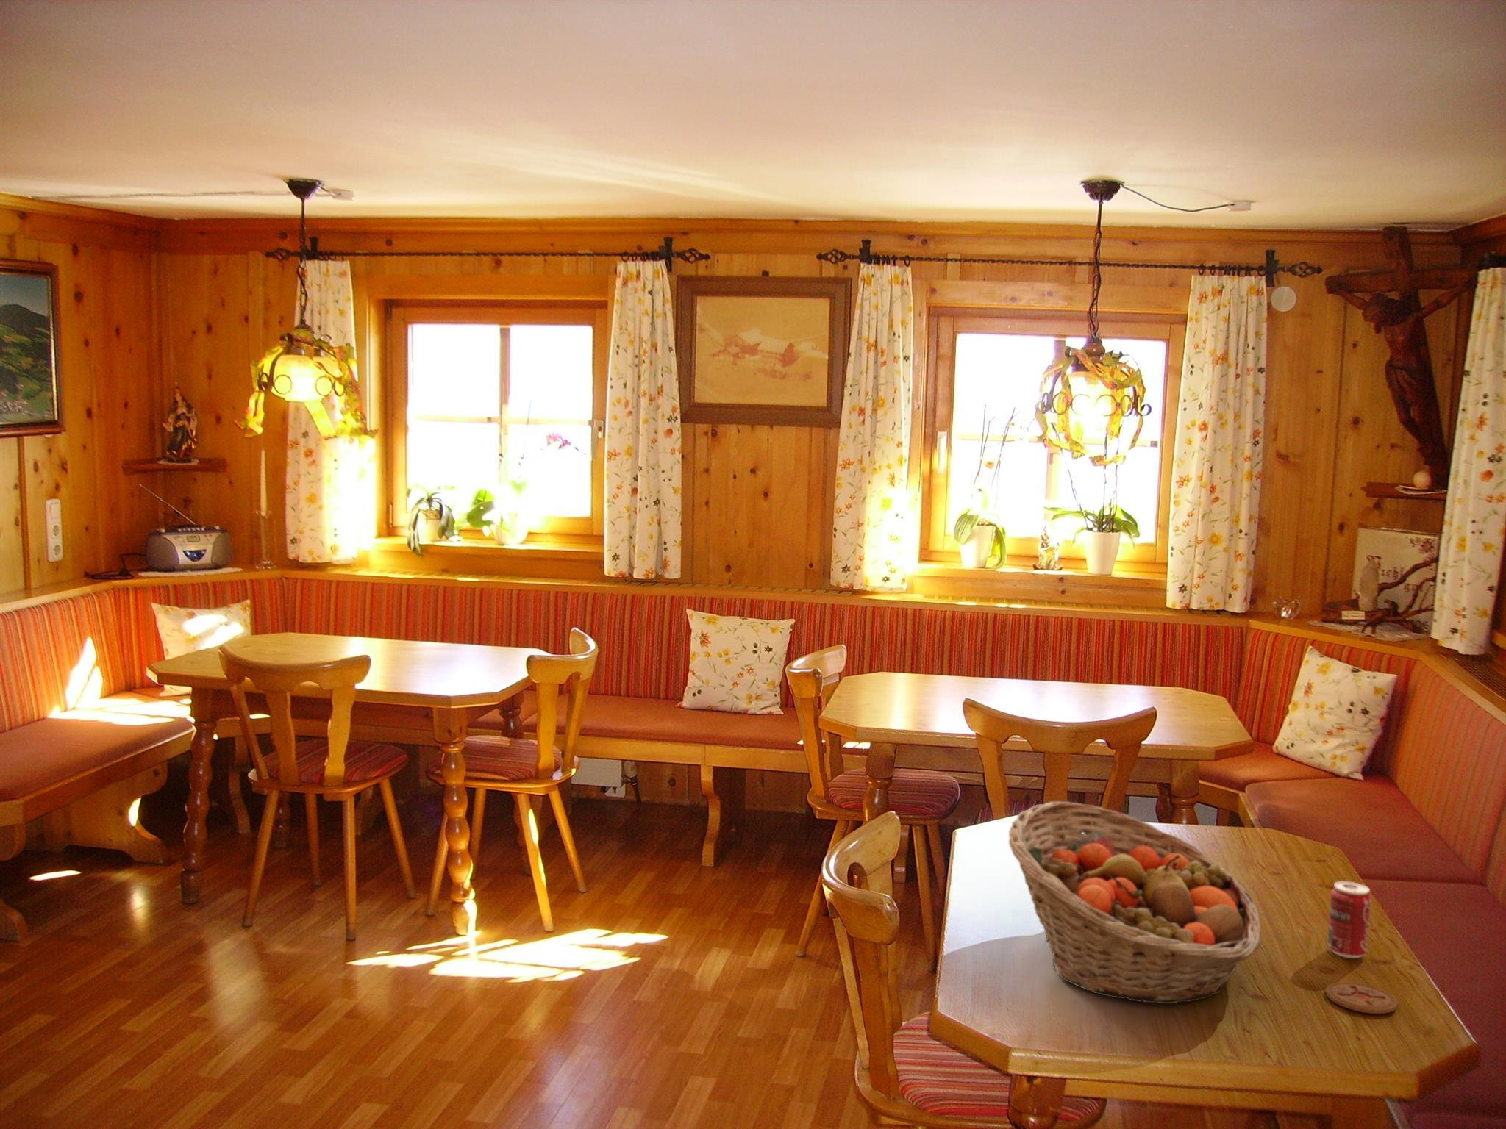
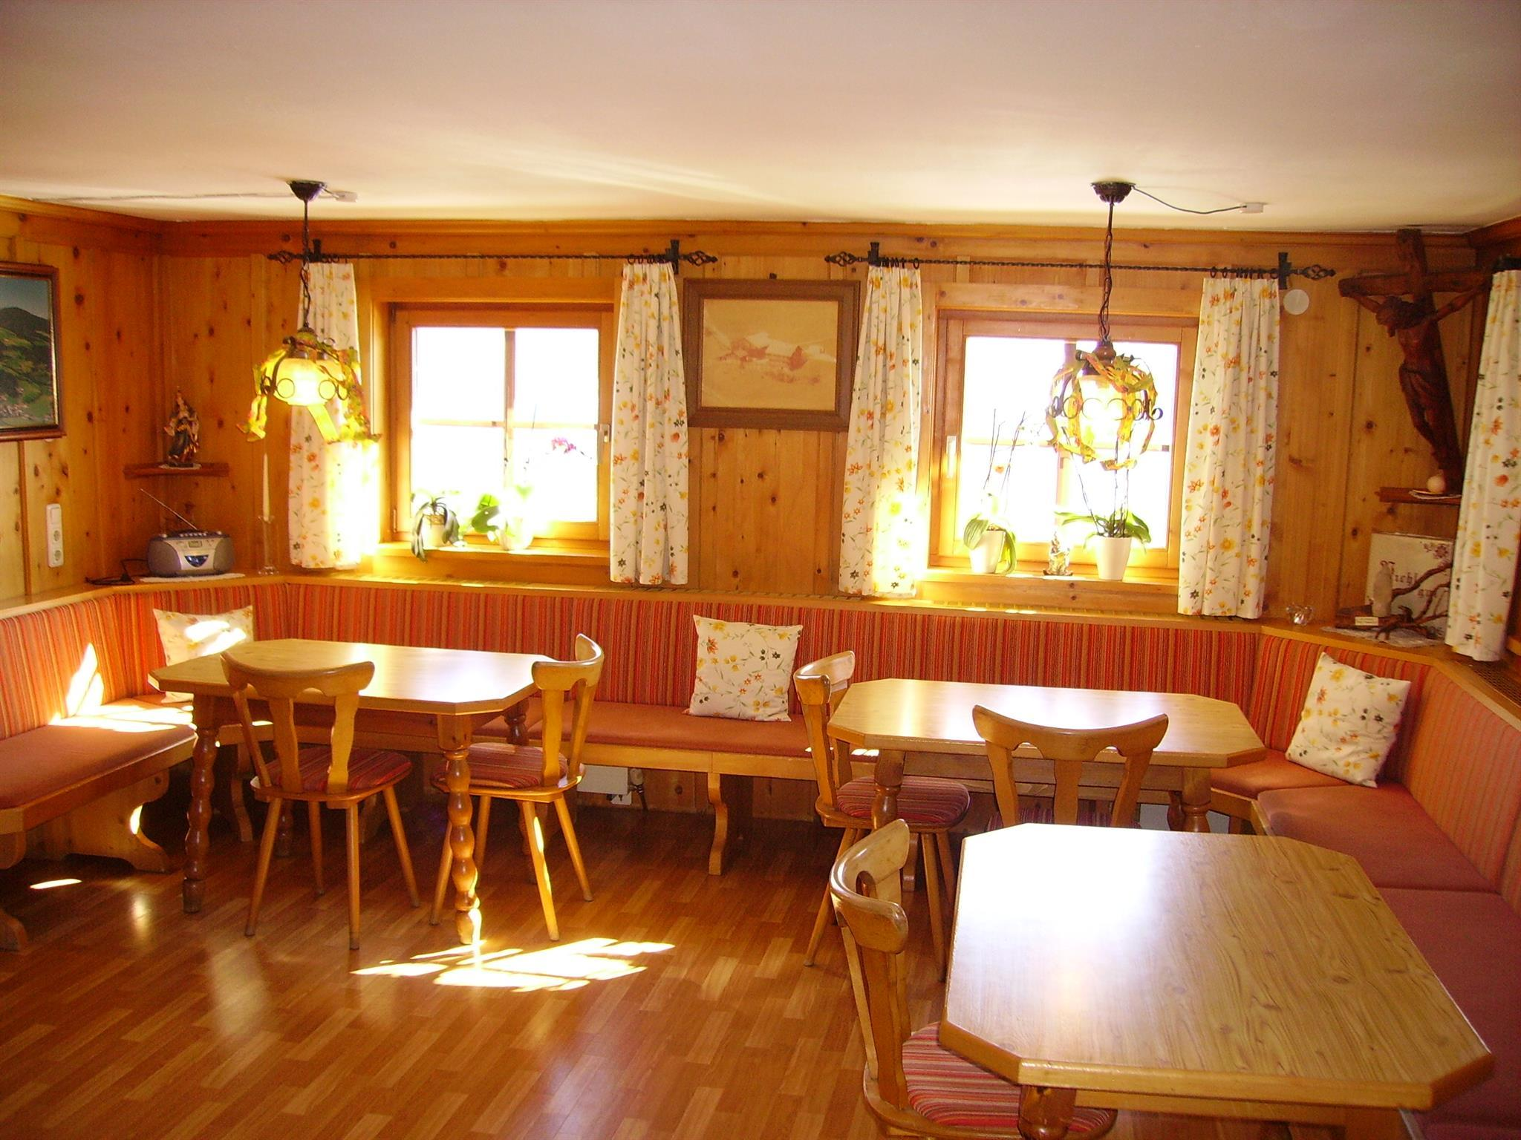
- coaster [1325,981,1398,1014]
- beverage can [1327,881,1372,959]
- fruit basket [1008,802,1262,1004]
